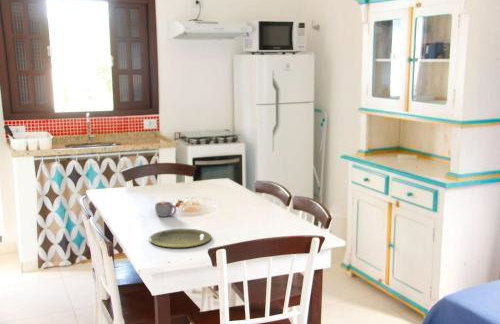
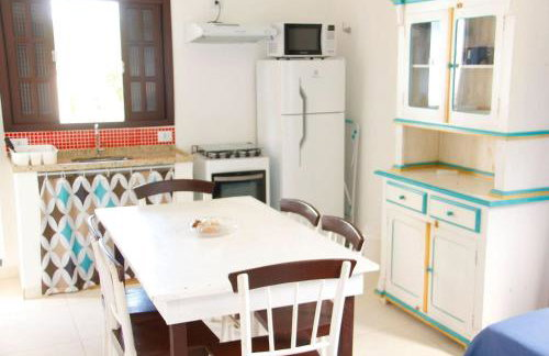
- mug [154,200,177,218]
- plate [148,228,212,248]
